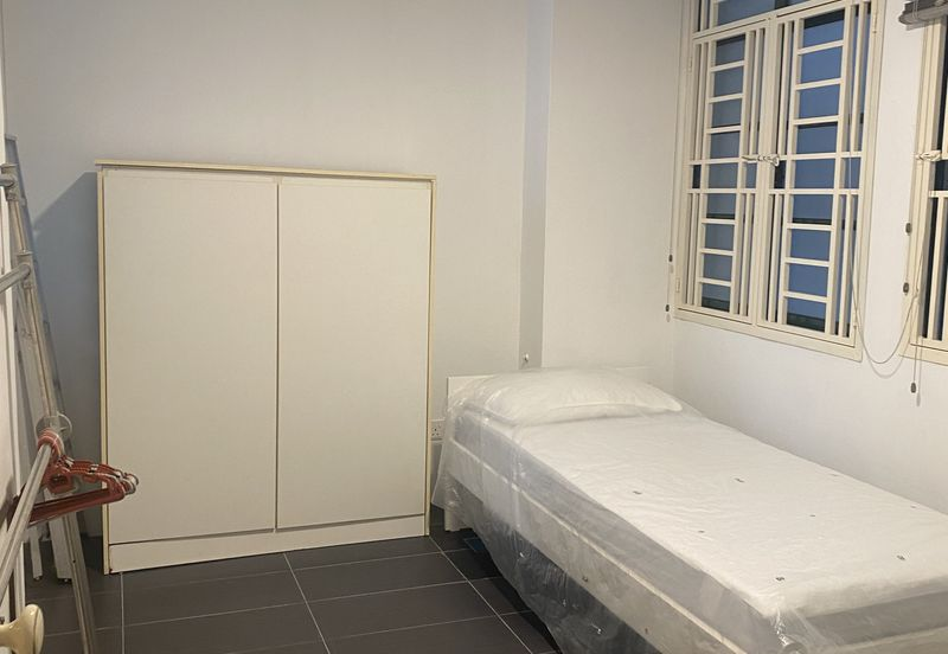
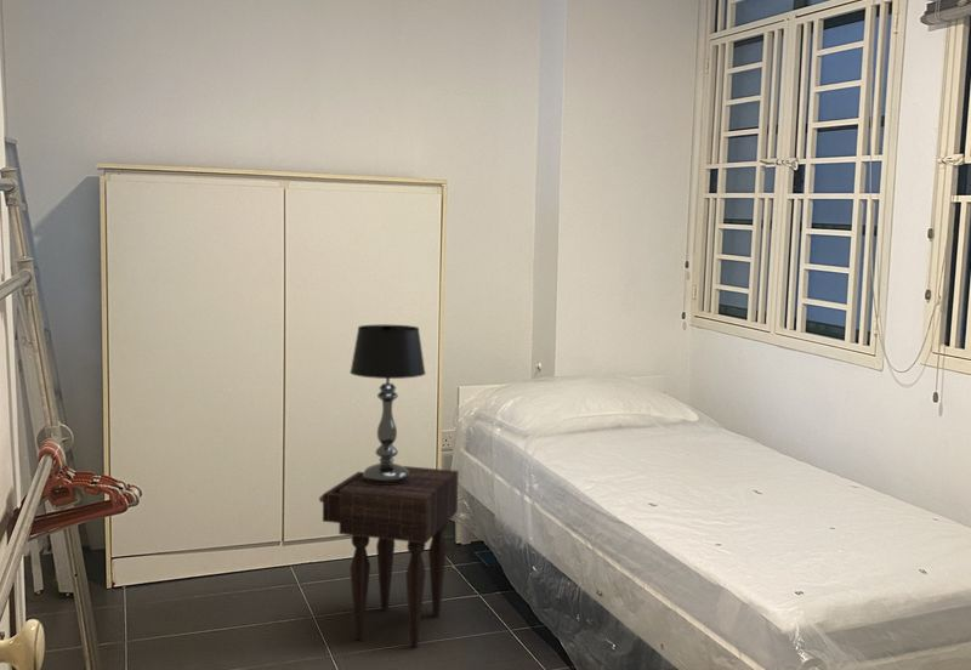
+ table lamp [348,324,427,484]
+ nightstand [318,465,459,648]
